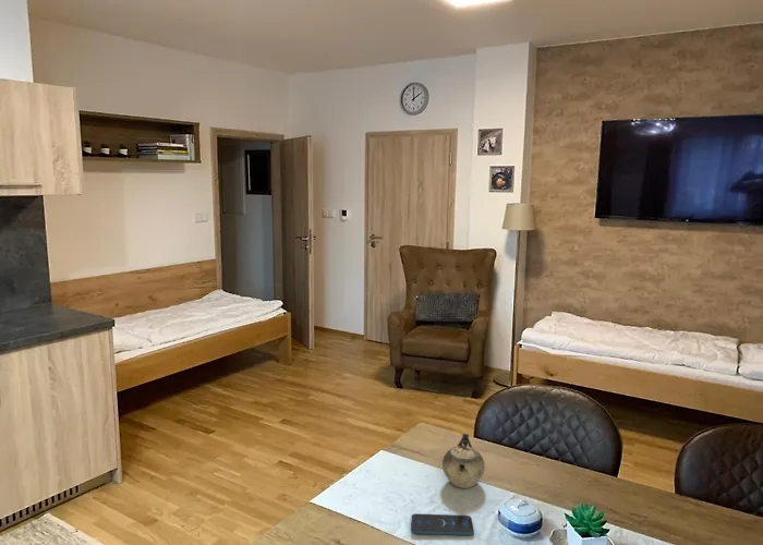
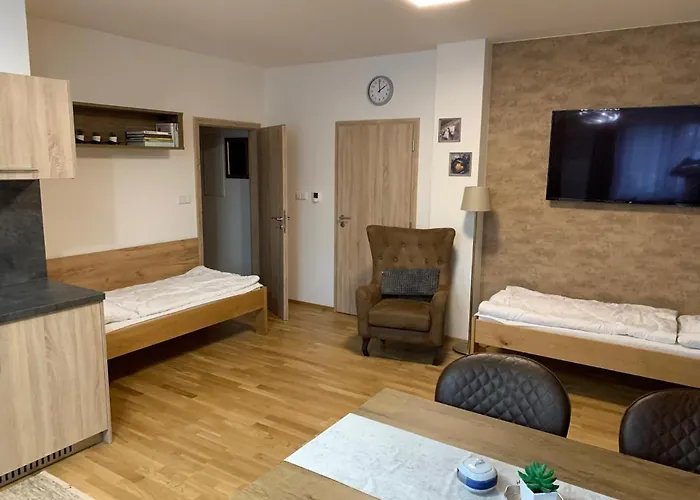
- teapot [441,433,486,489]
- smartphone [411,512,475,536]
